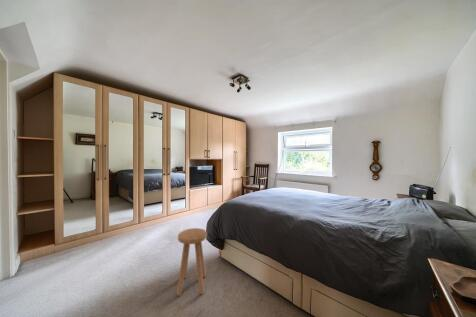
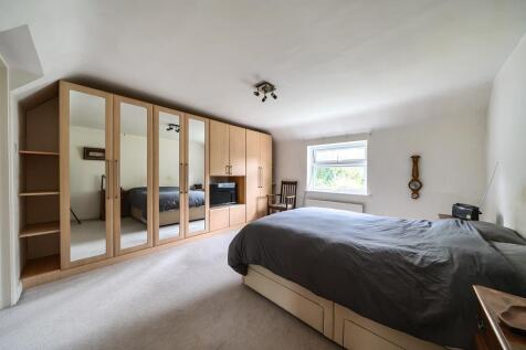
- stool [176,227,208,297]
